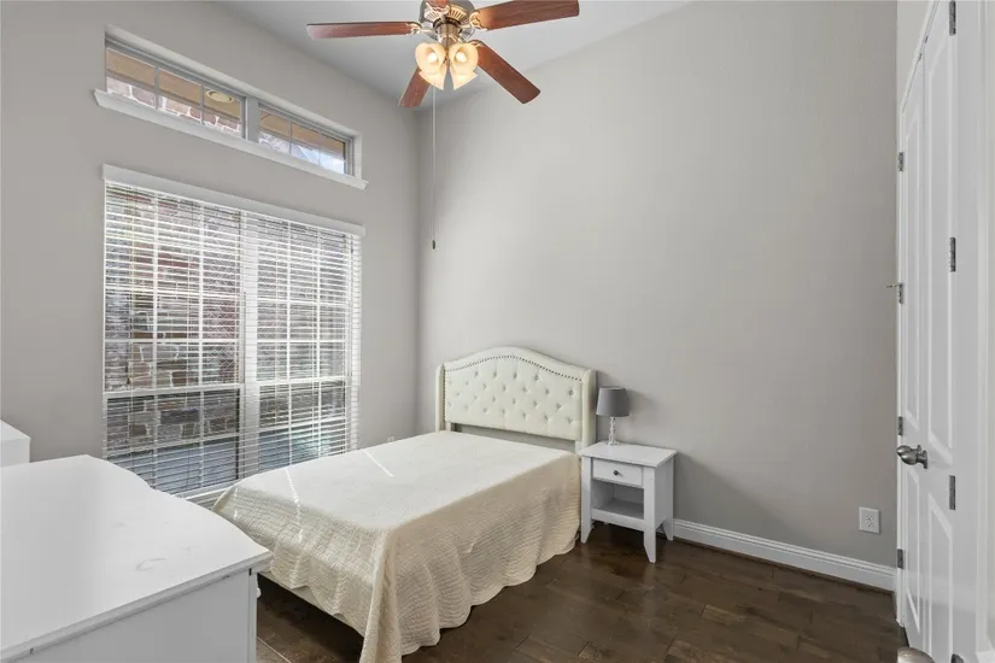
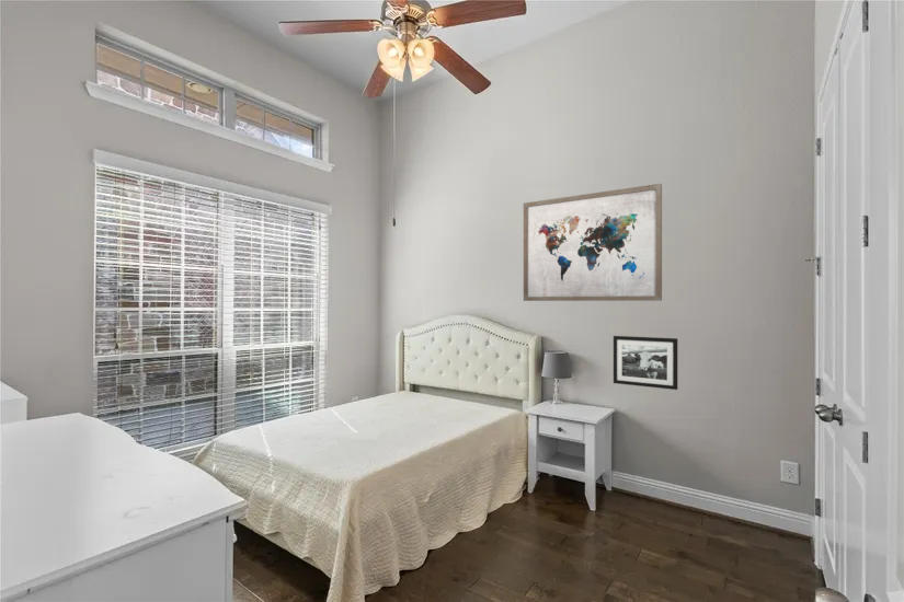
+ wall art [523,183,663,302]
+ picture frame [613,335,678,391]
